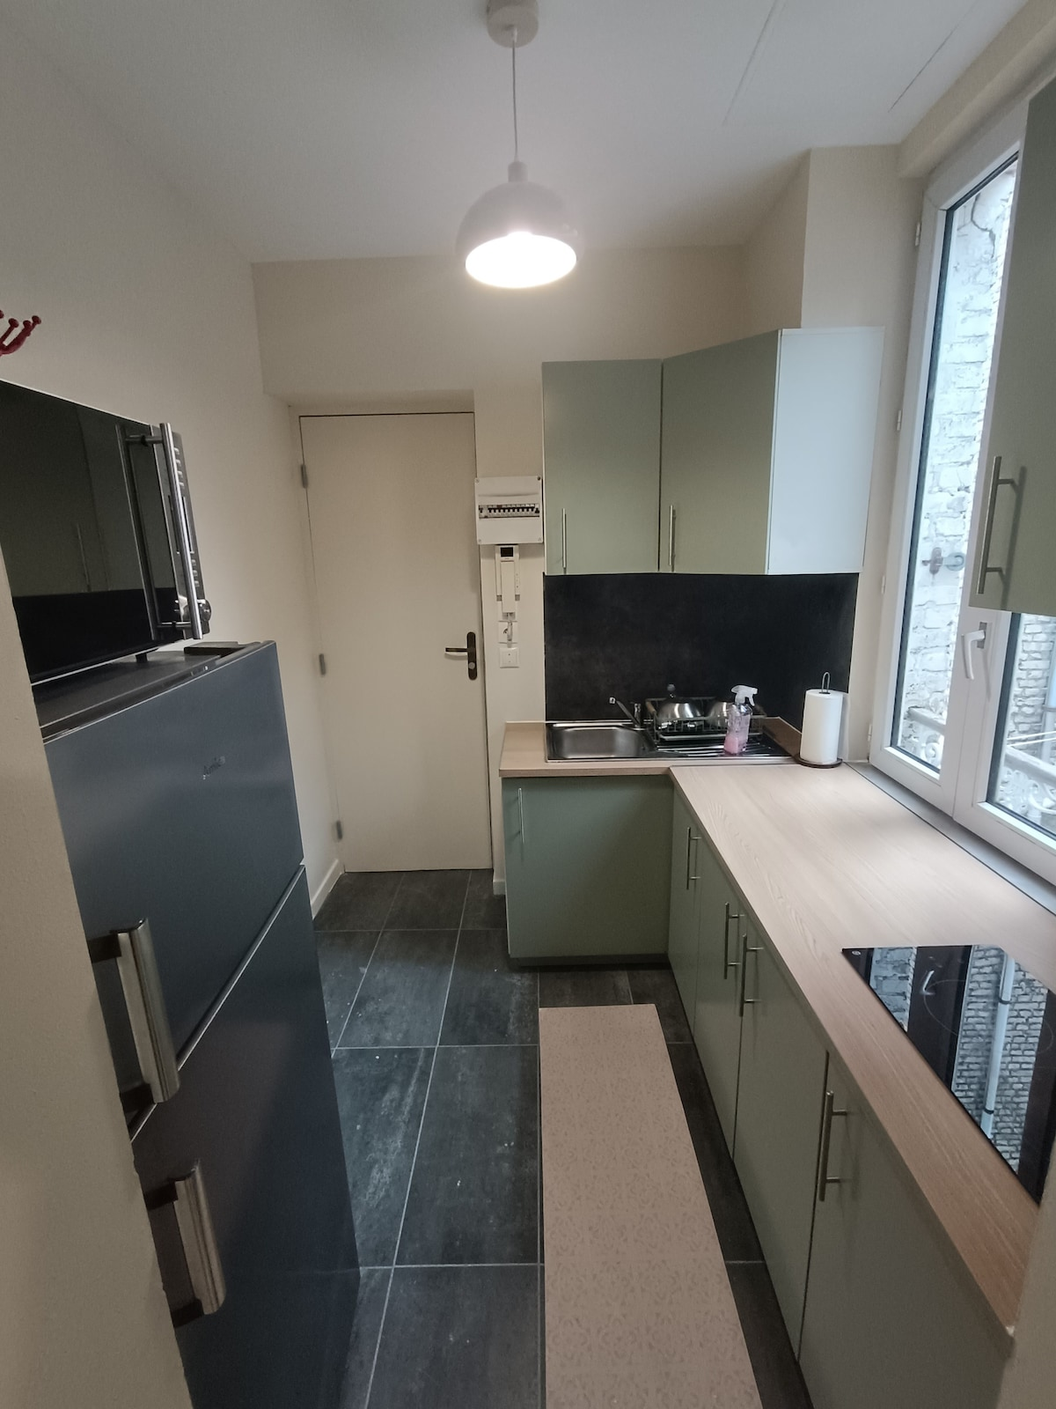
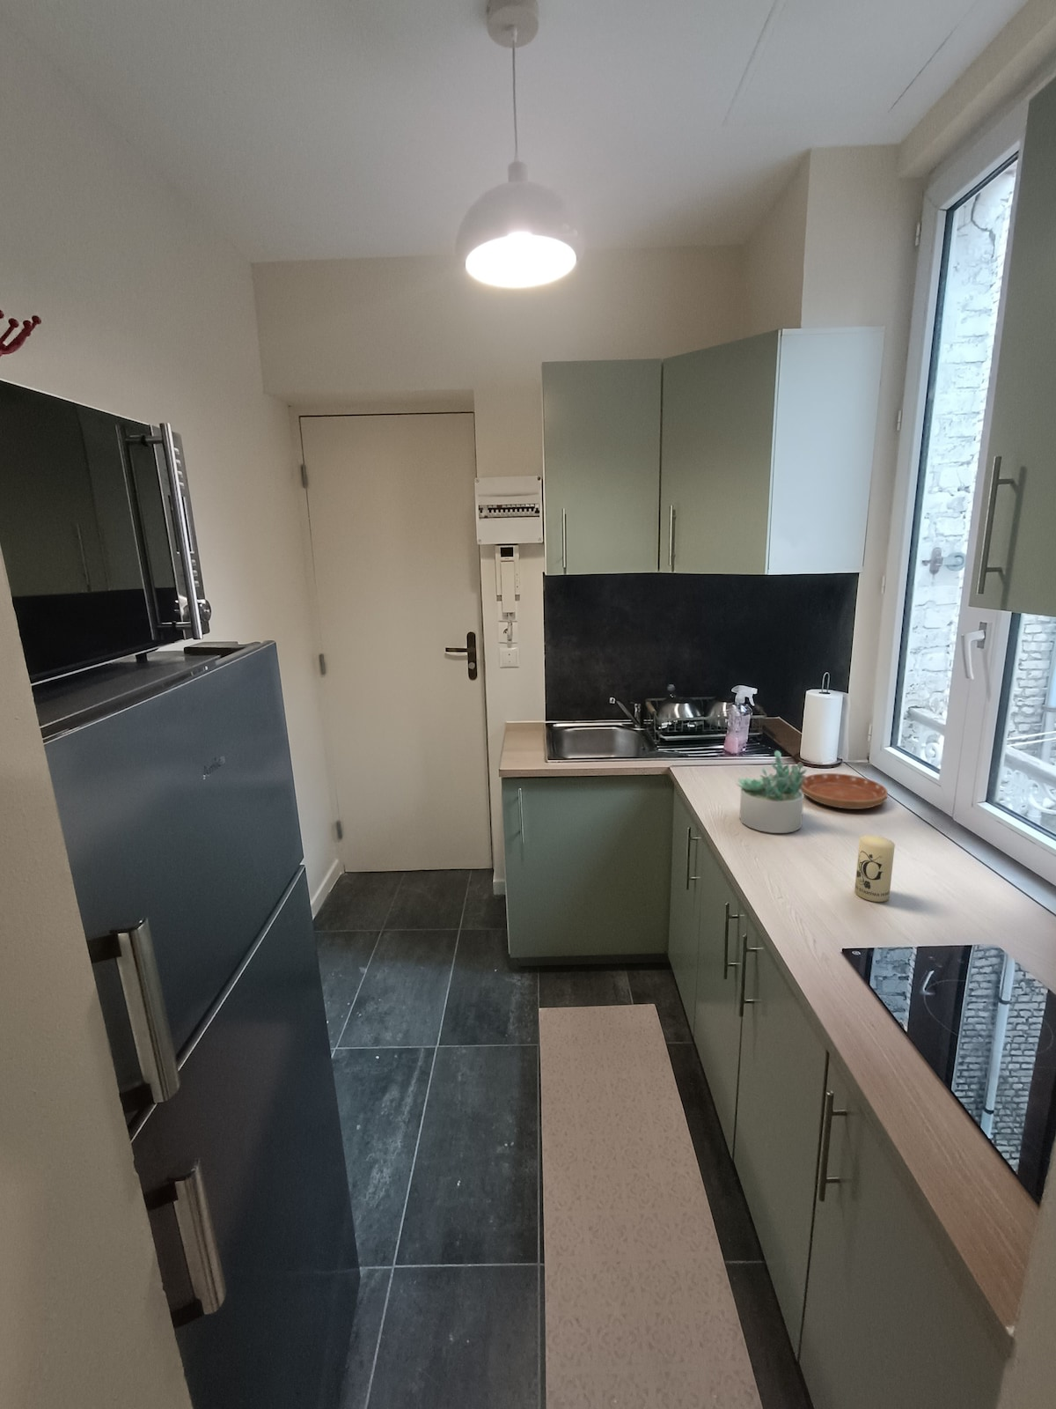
+ candle [854,834,896,903]
+ succulent plant [735,749,808,834]
+ saucer [800,772,889,810]
